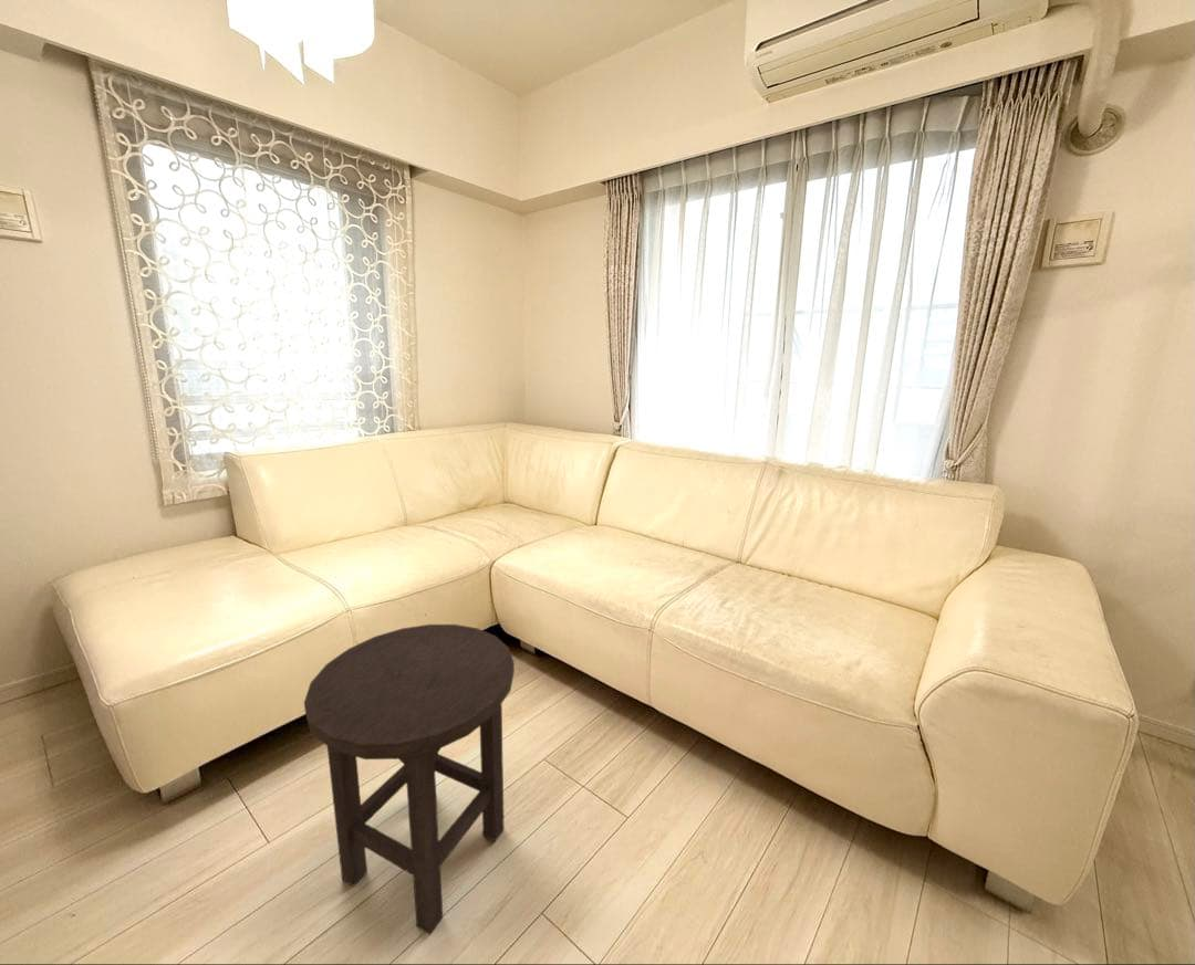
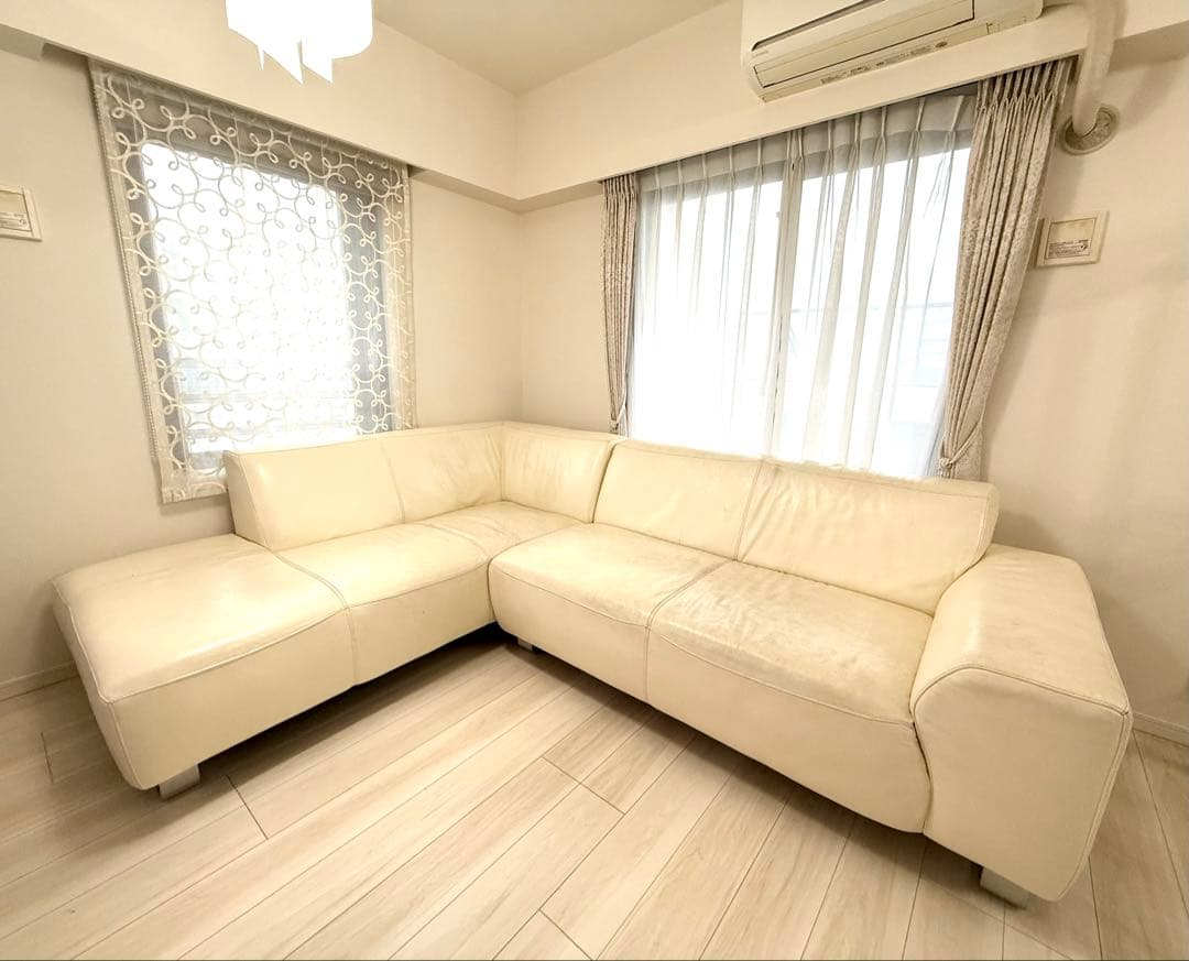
- stool [303,623,516,936]
